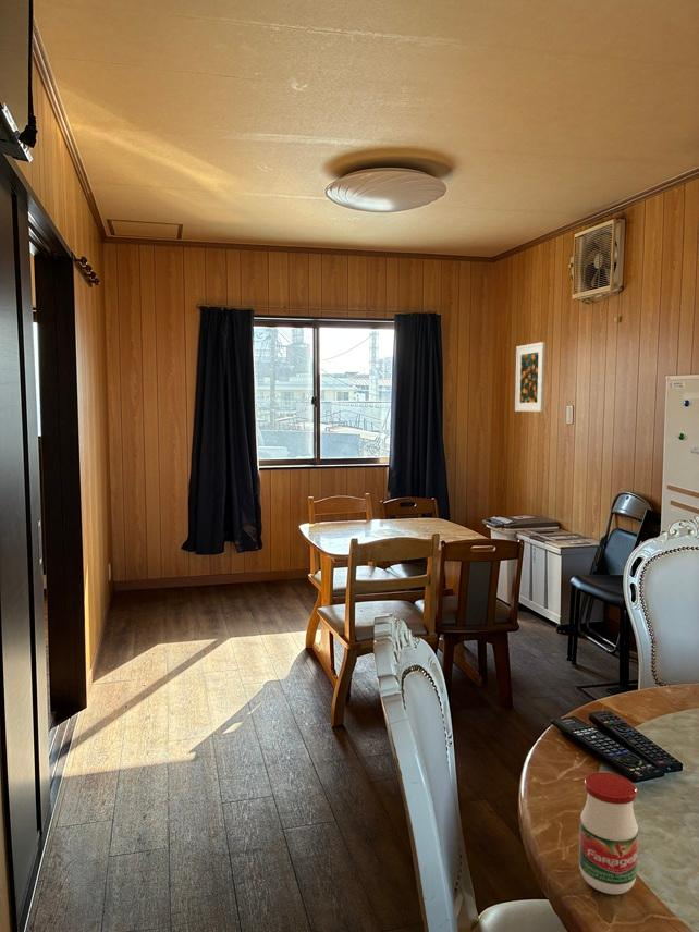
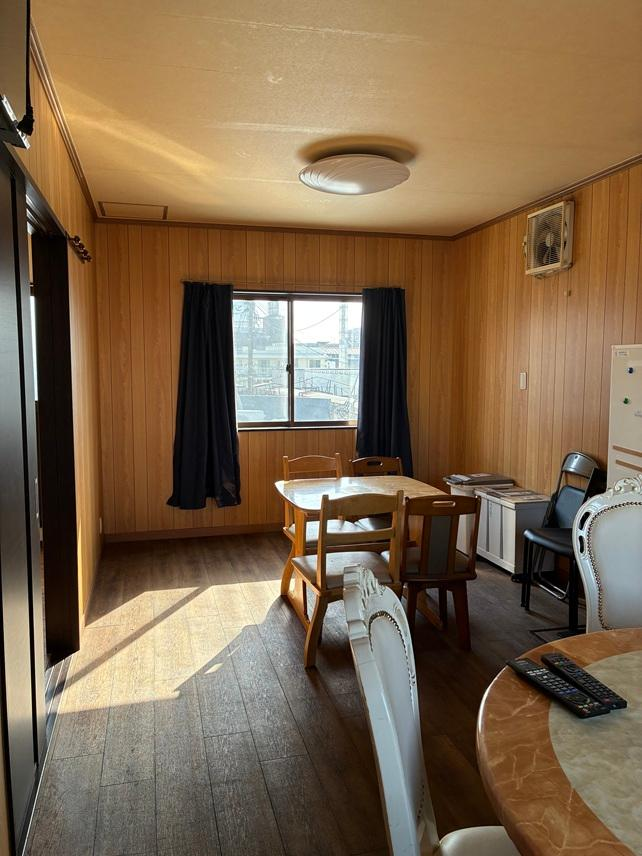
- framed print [514,341,547,413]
- jar [578,771,640,895]
